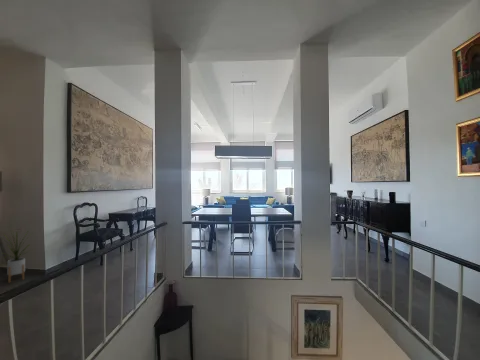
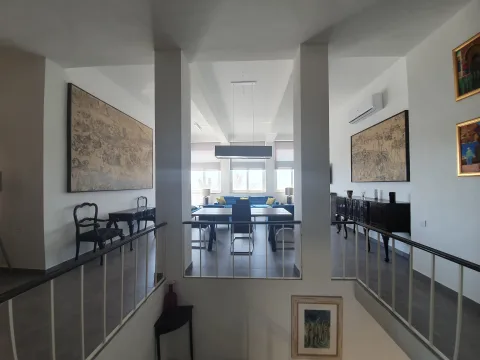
- house plant [0,229,33,283]
